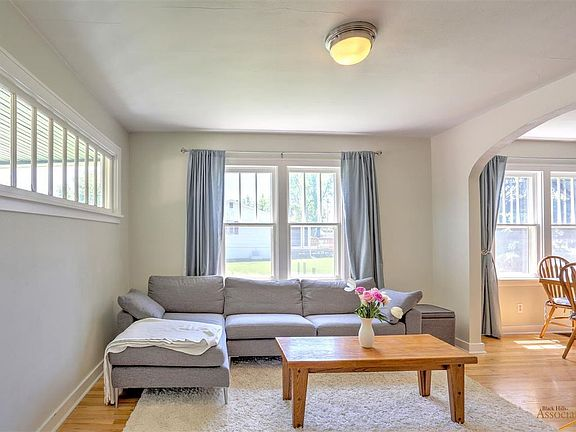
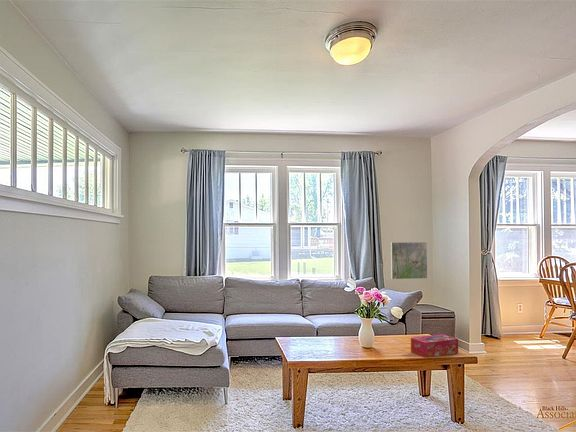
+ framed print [390,241,428,280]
+ tissue box [410,333,459,358]
